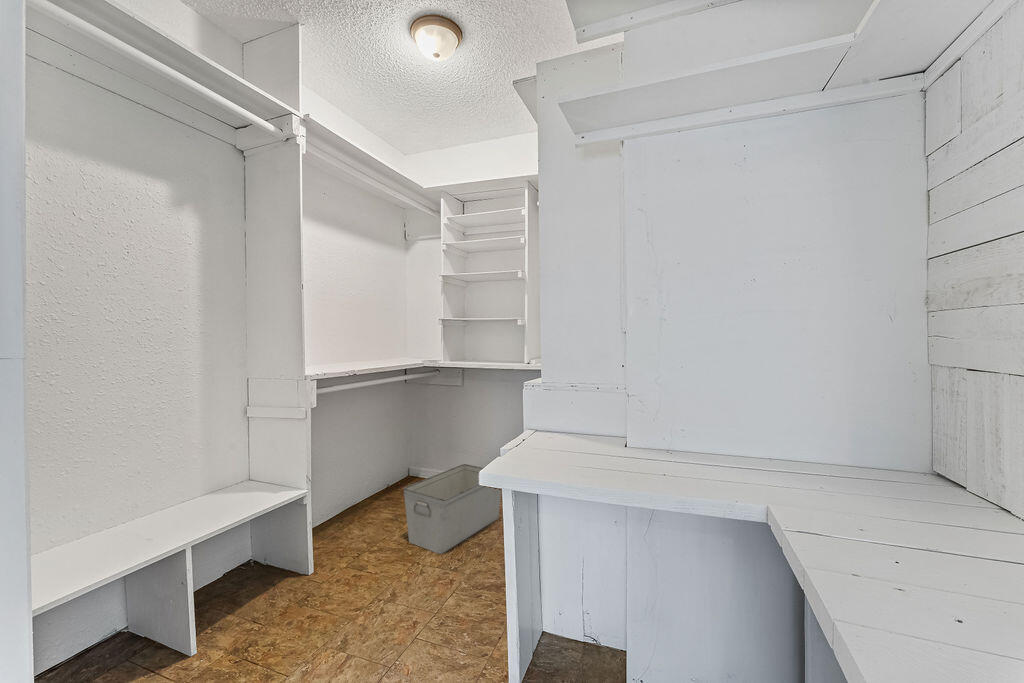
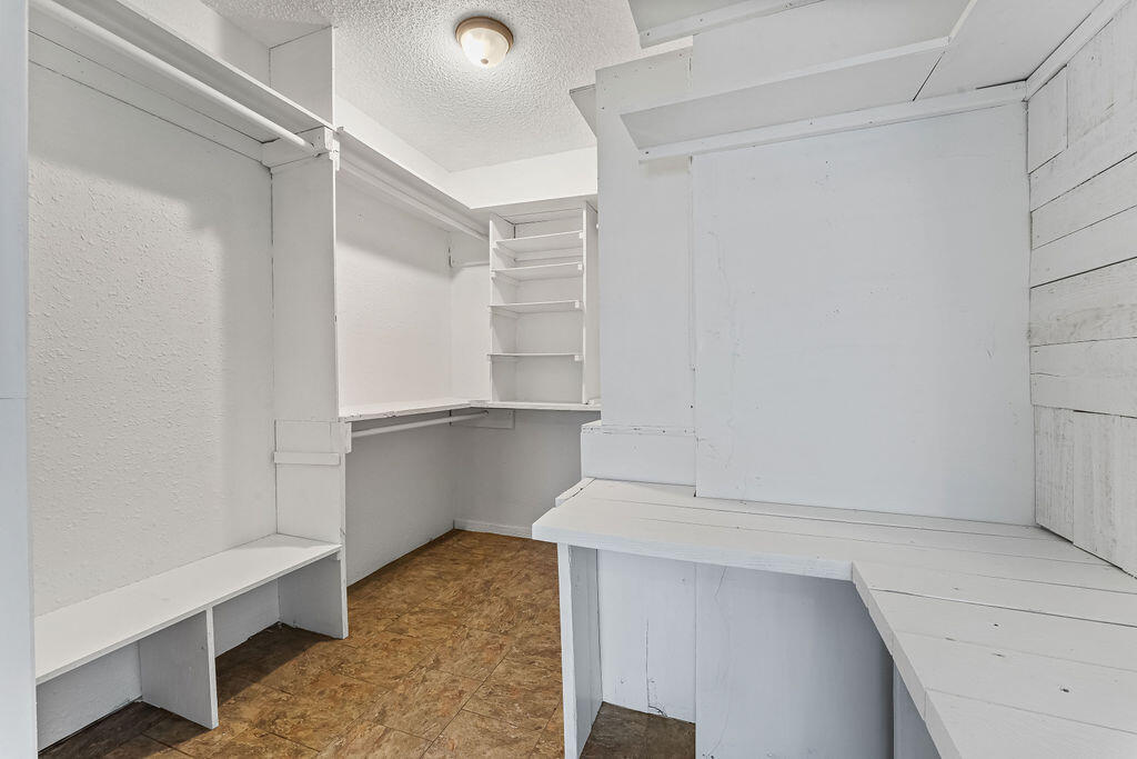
- storage bin [402,463,502,555]
